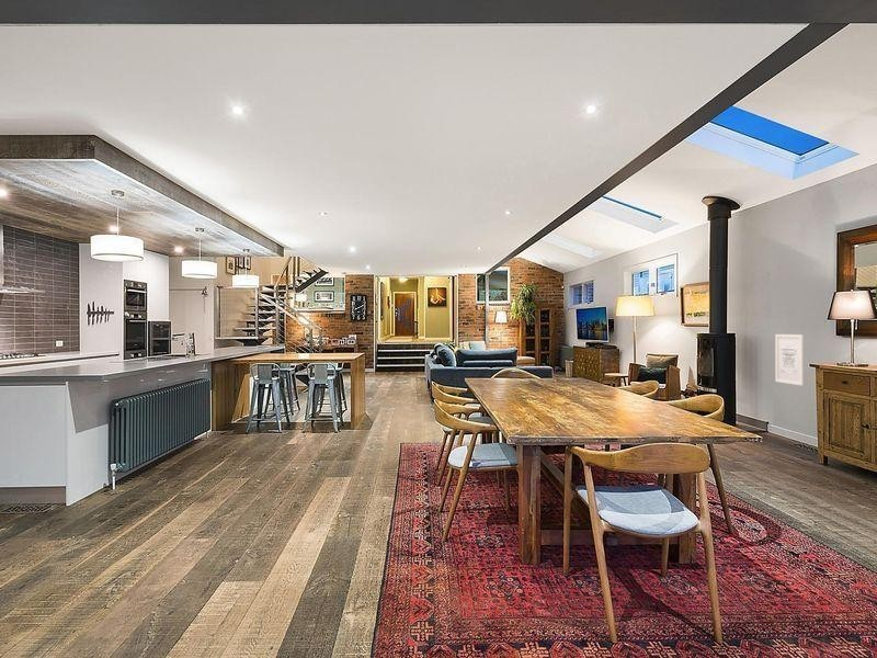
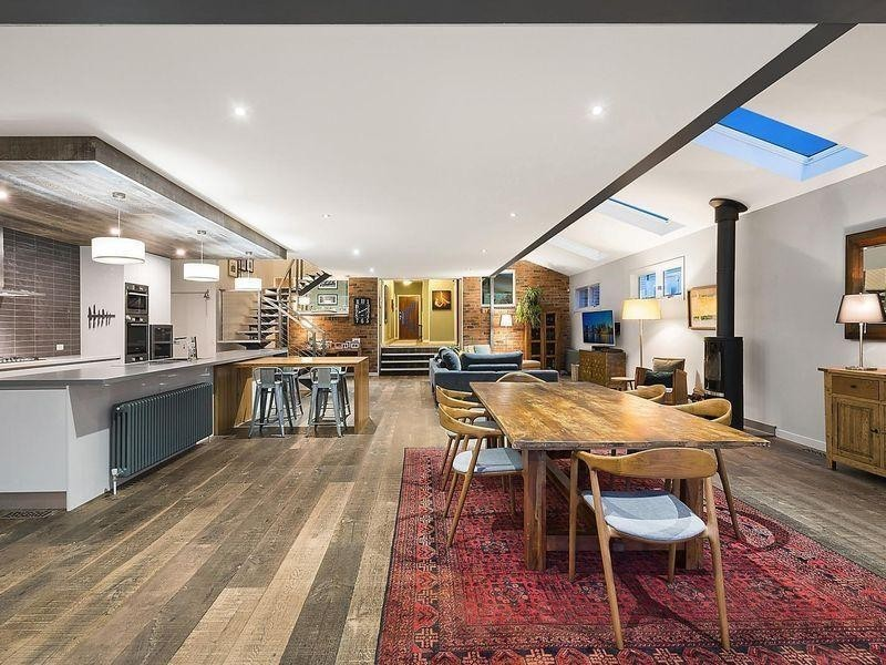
- wall art [774,333,804,387]
